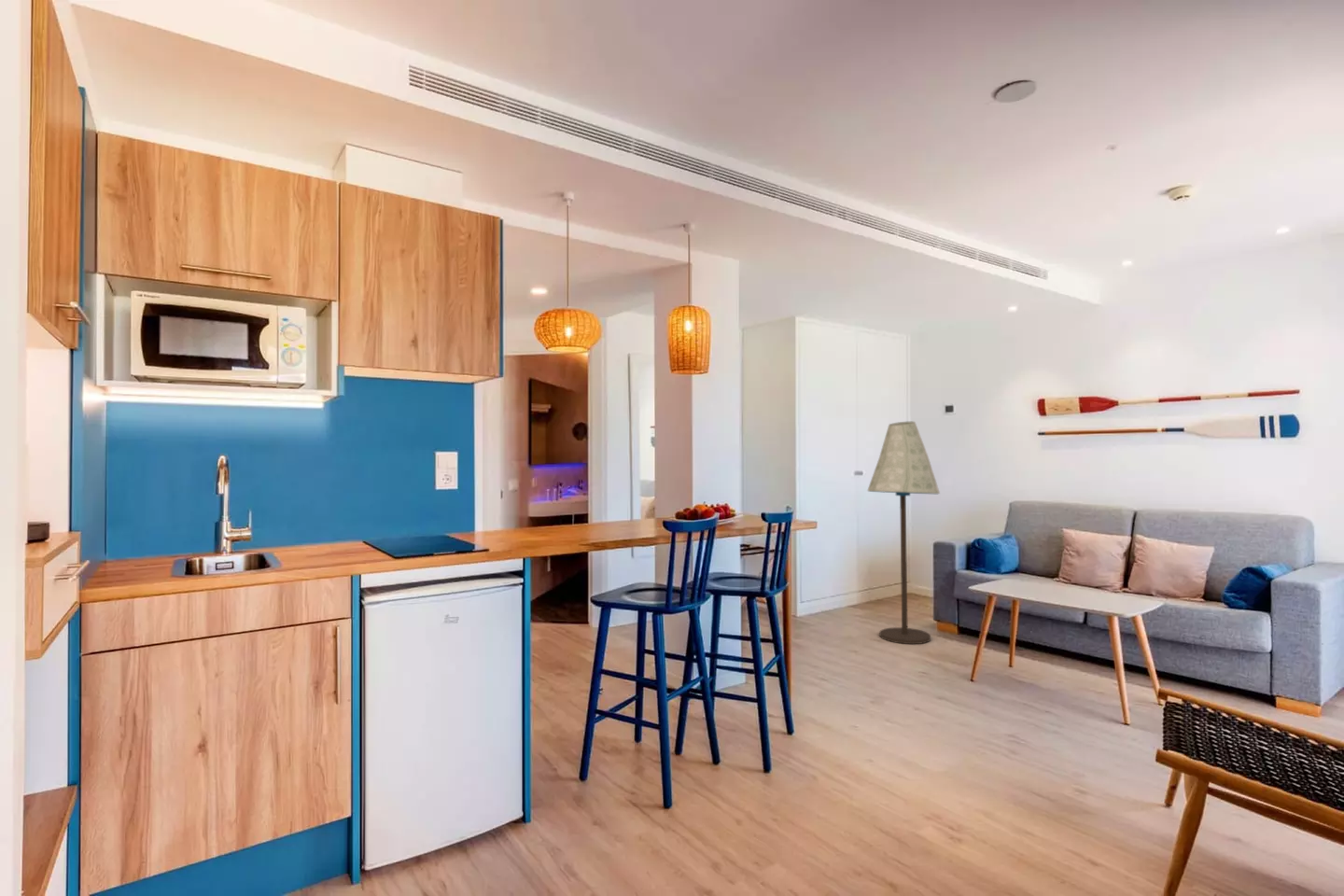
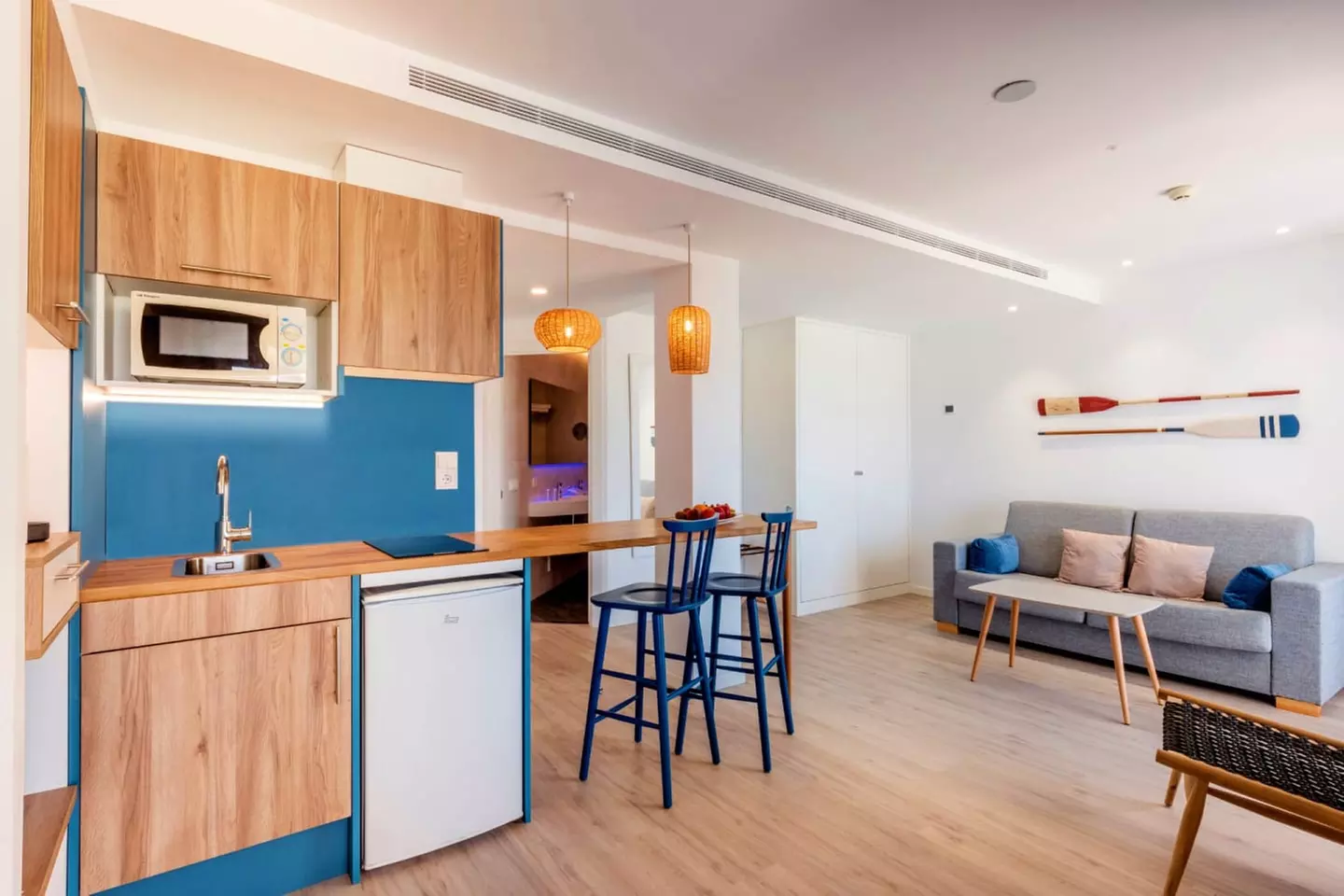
- floor lamp [866,421,941,645]
